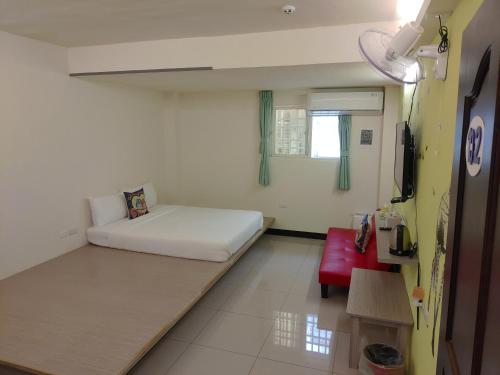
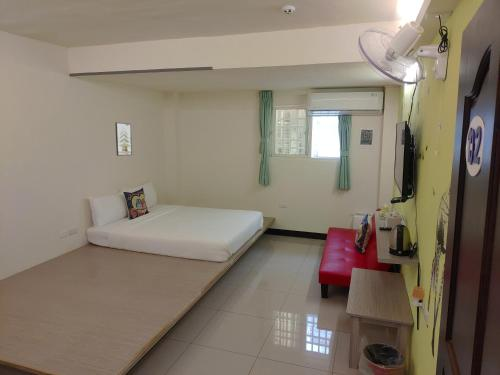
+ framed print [114,121,133,157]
